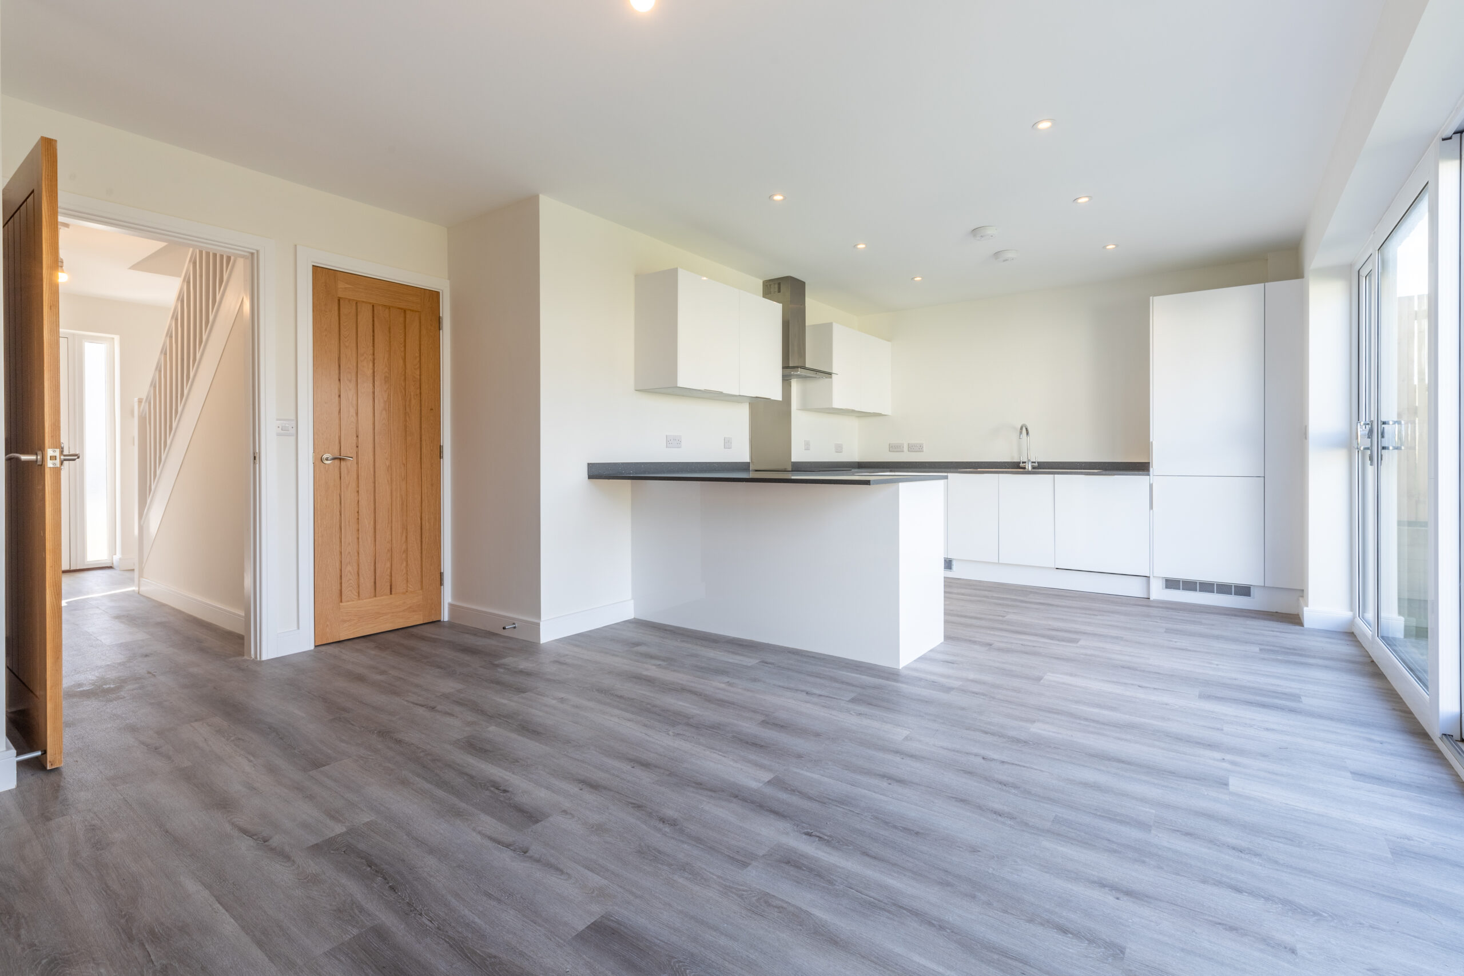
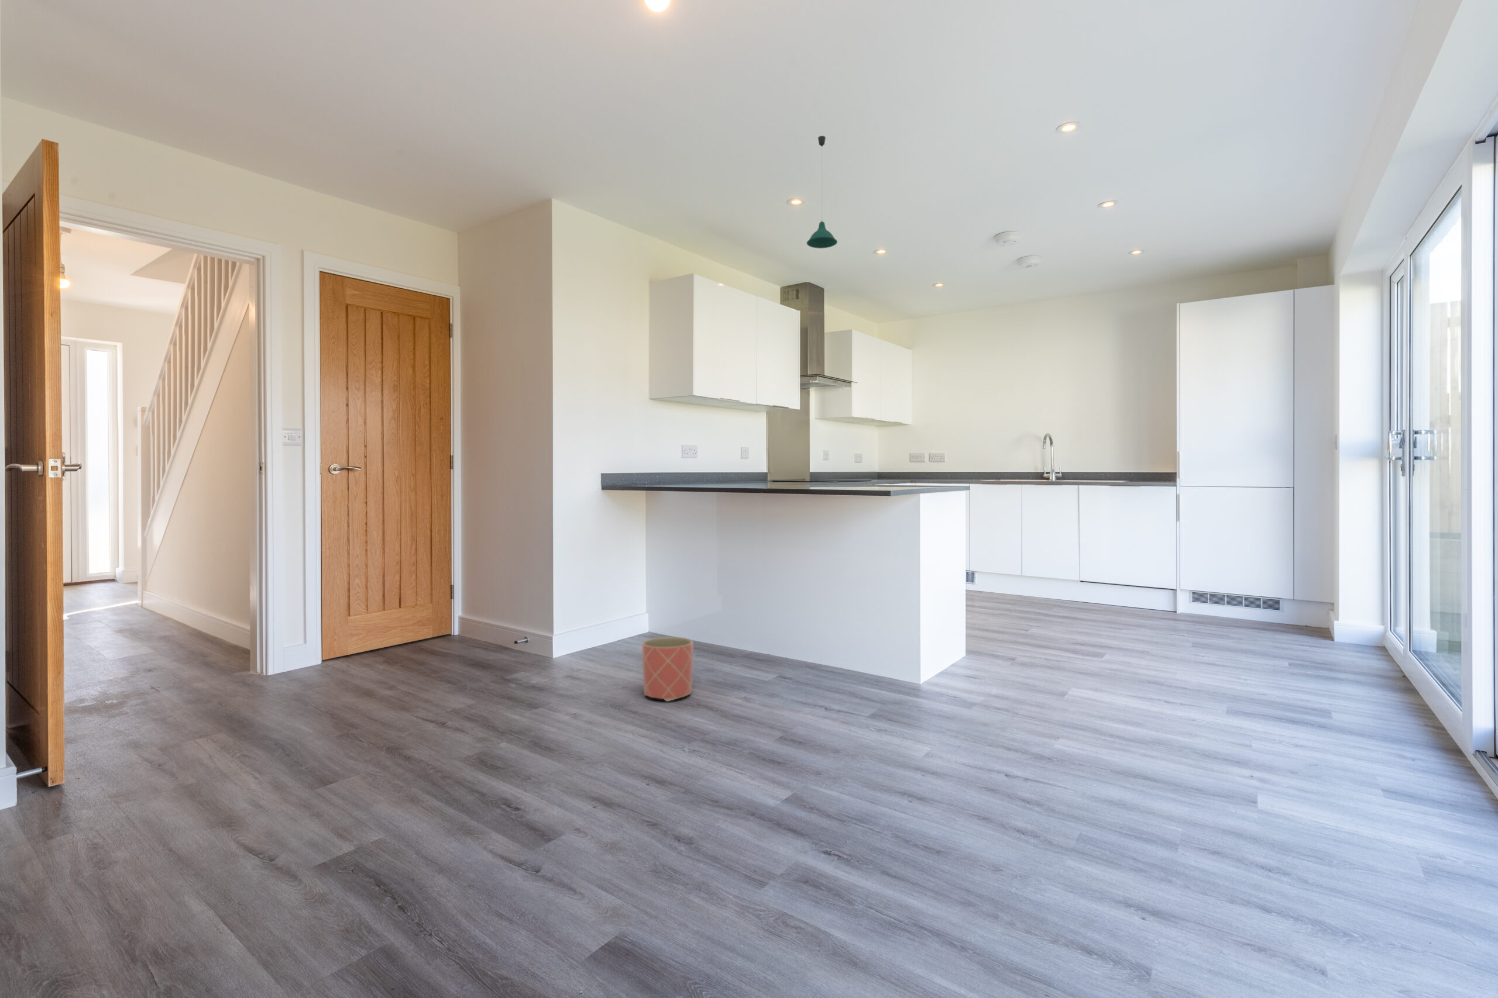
+ pendant light [806,135,838,250]
+ planter [641,636,694,702]
